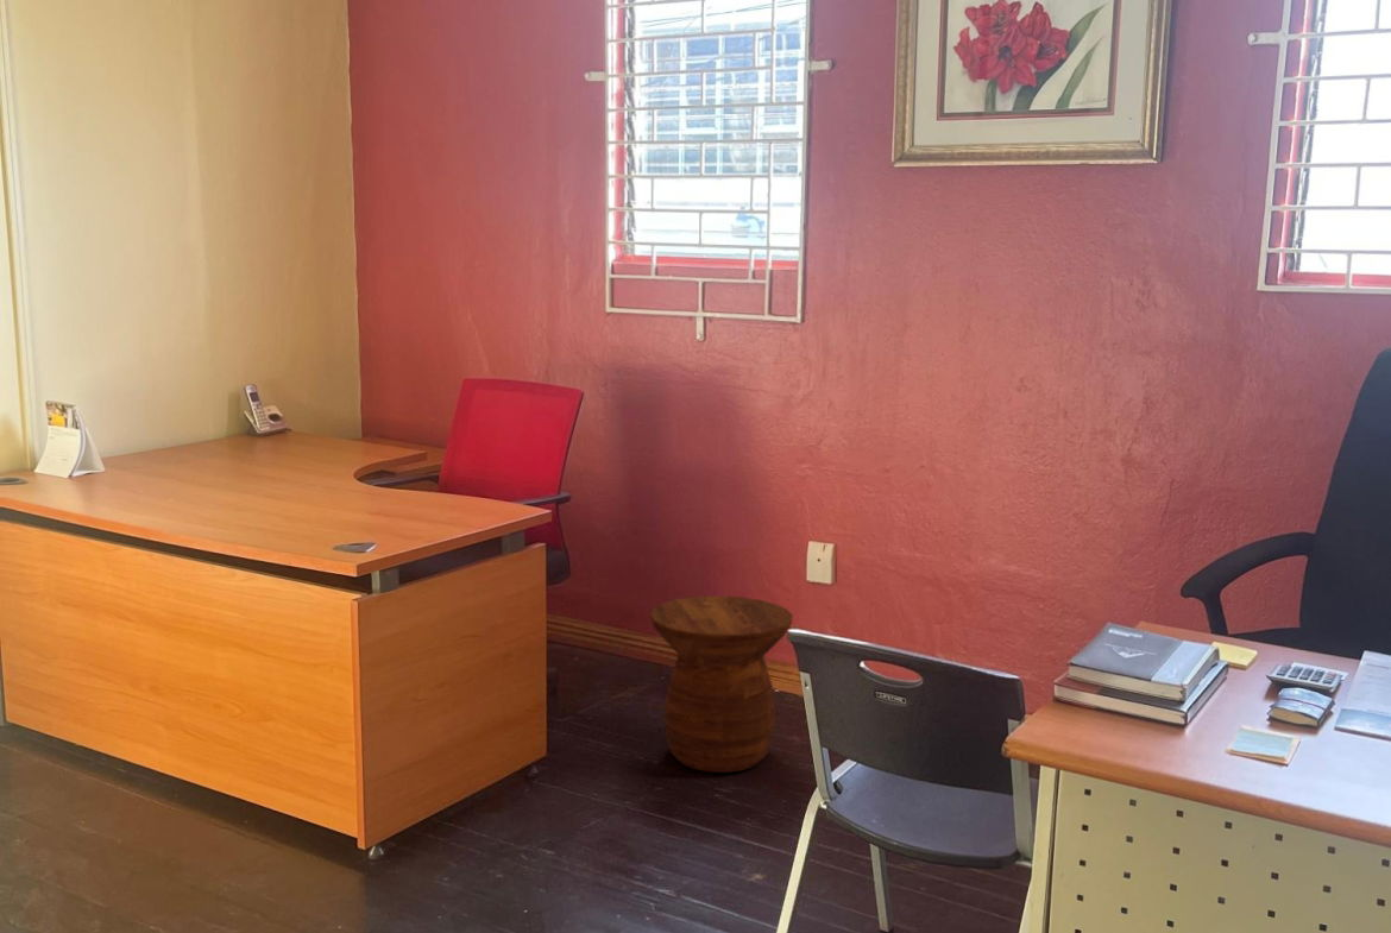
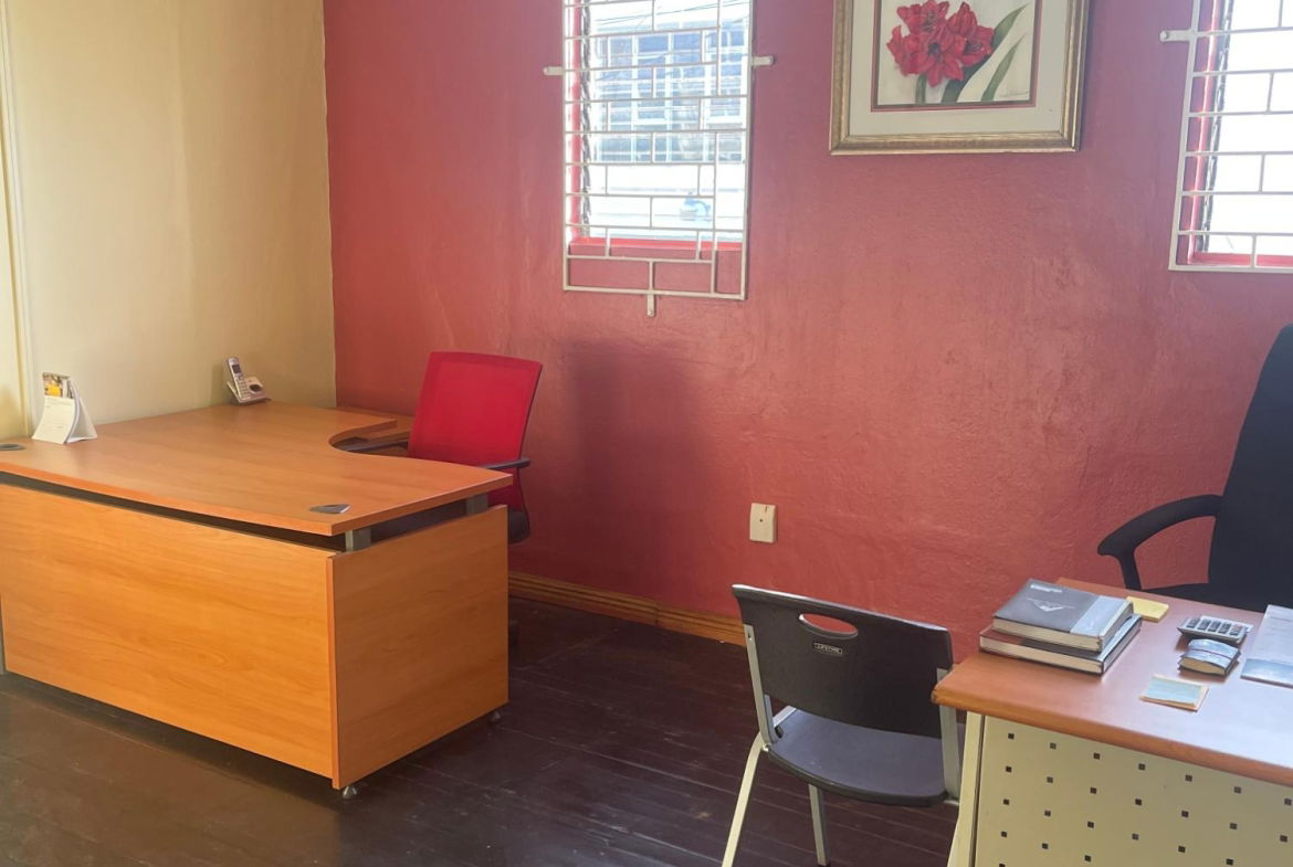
- side table [649,594,794,774]
